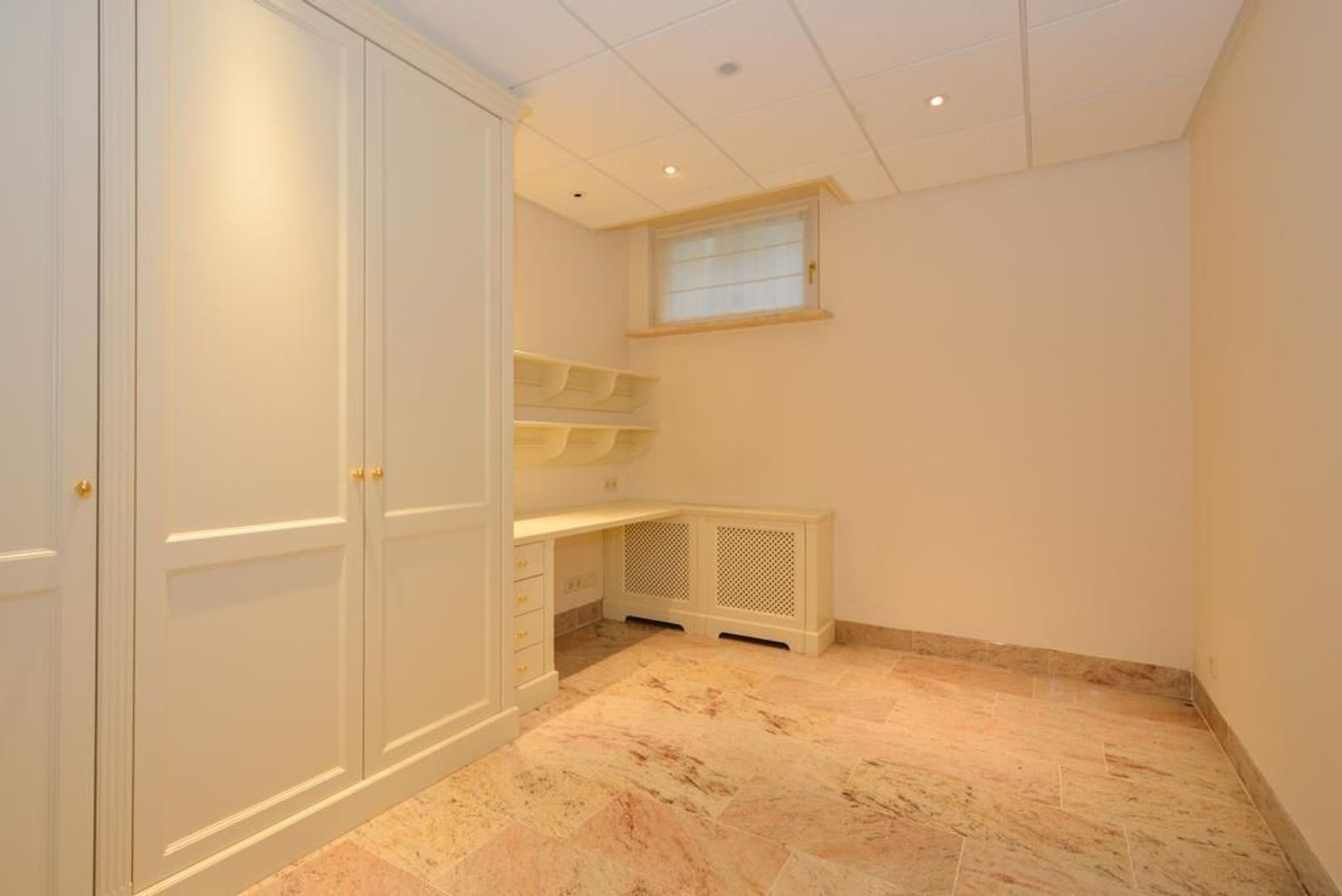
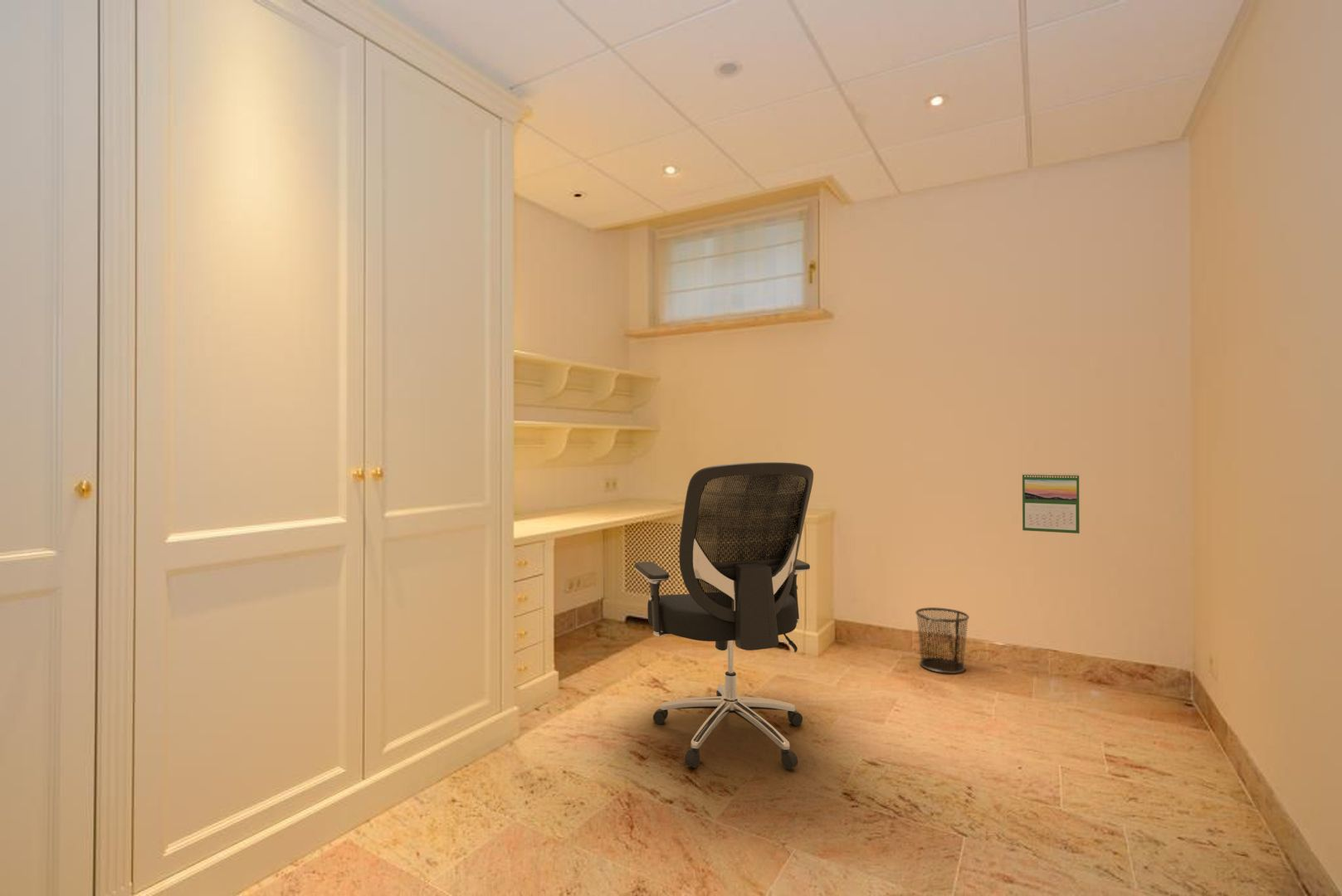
+ calendar [1022,471,1081,534]
+ chair [633,461,814,770]
+ waste bin [915,606,970,674]
